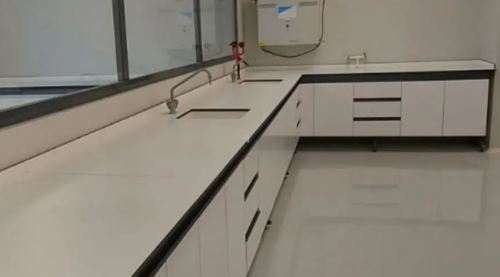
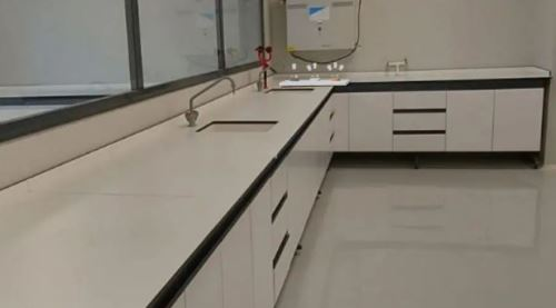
+ laboratory equipment [279,62,351,87]
